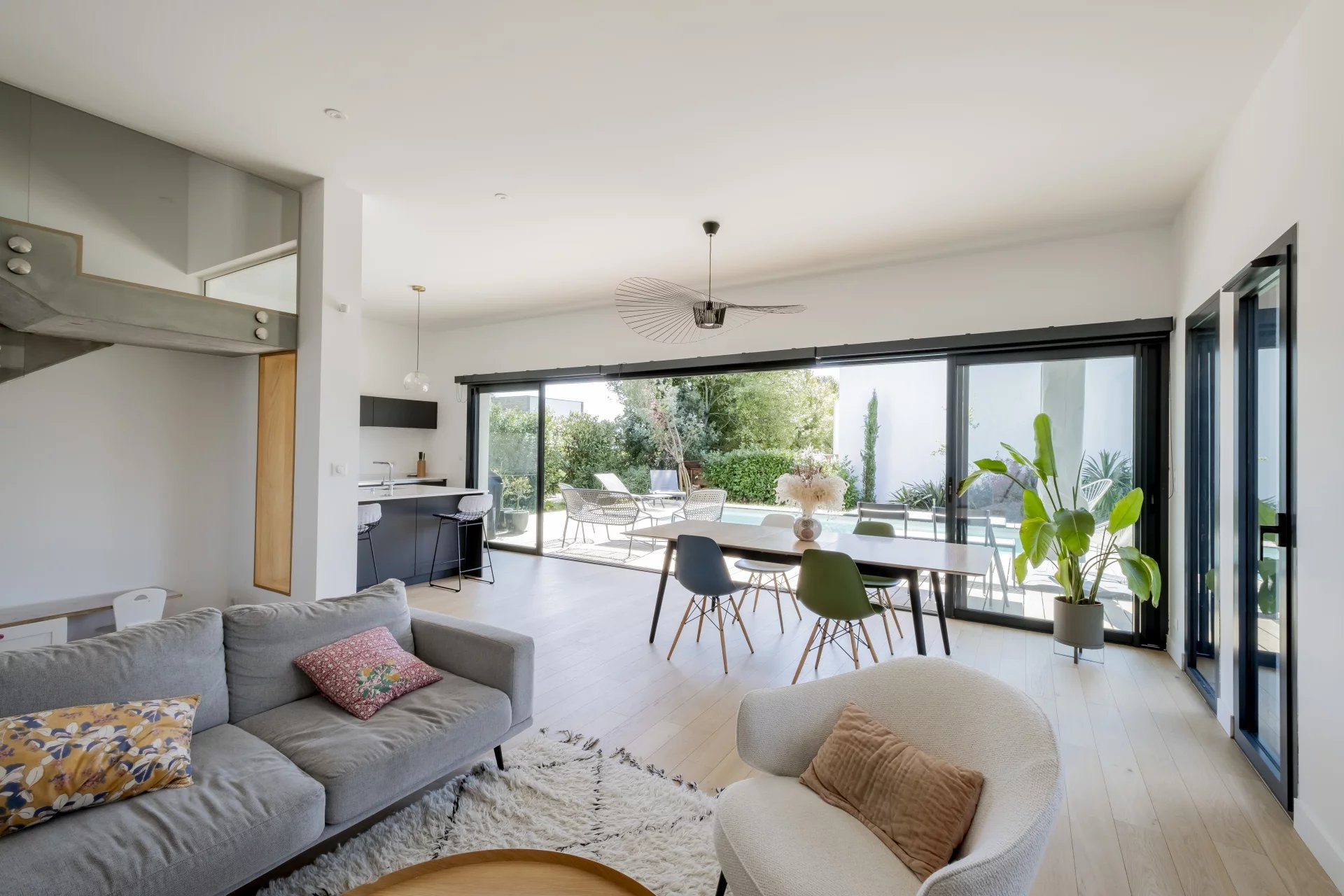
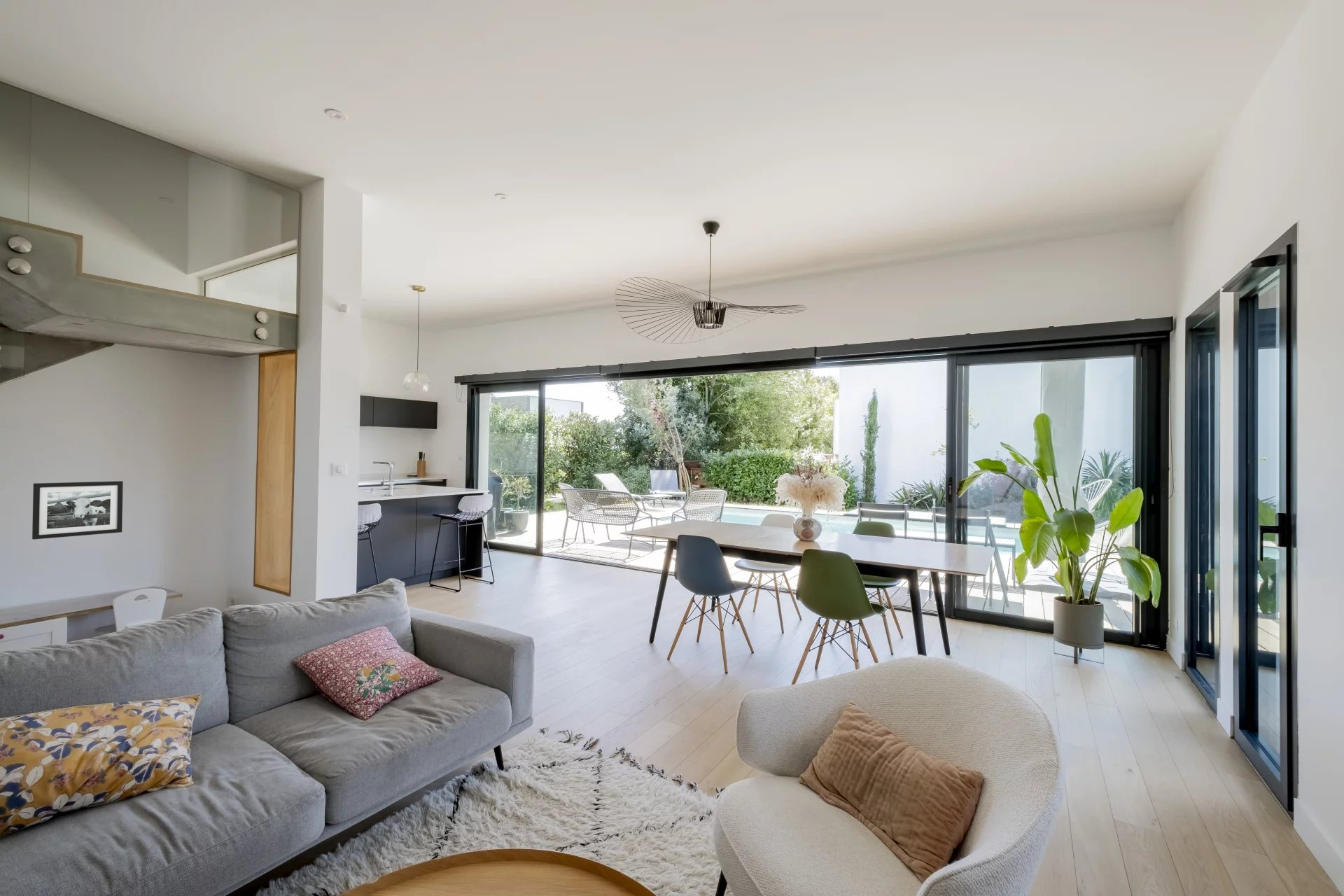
+ picture frame [31,480,124,540]
